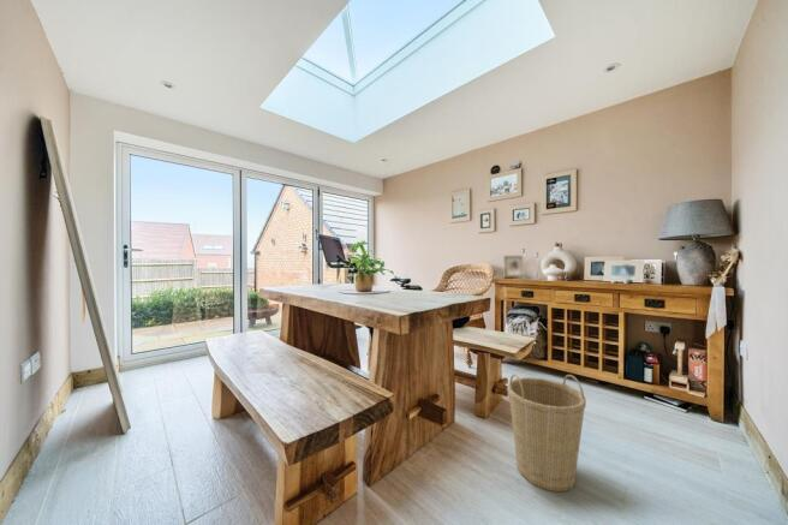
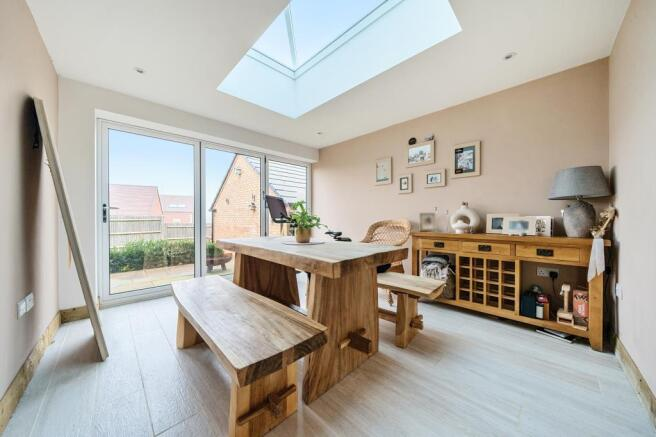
- basket [507,374,587,493]
